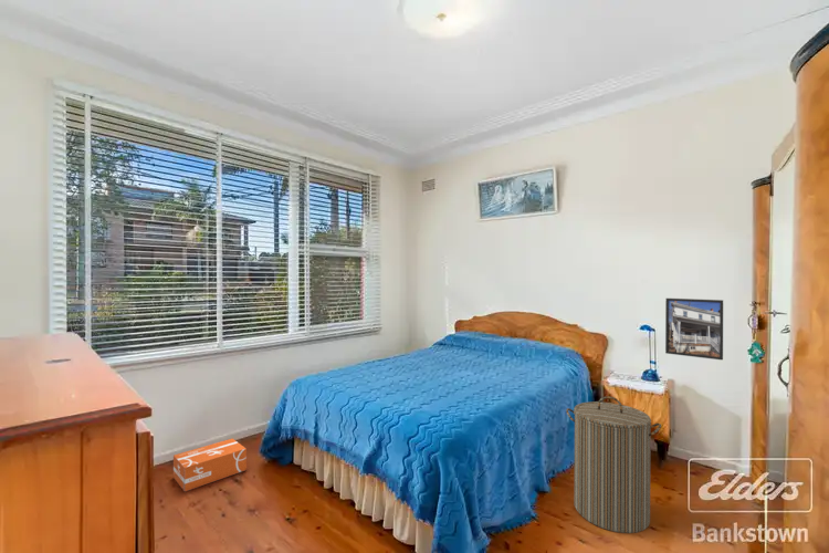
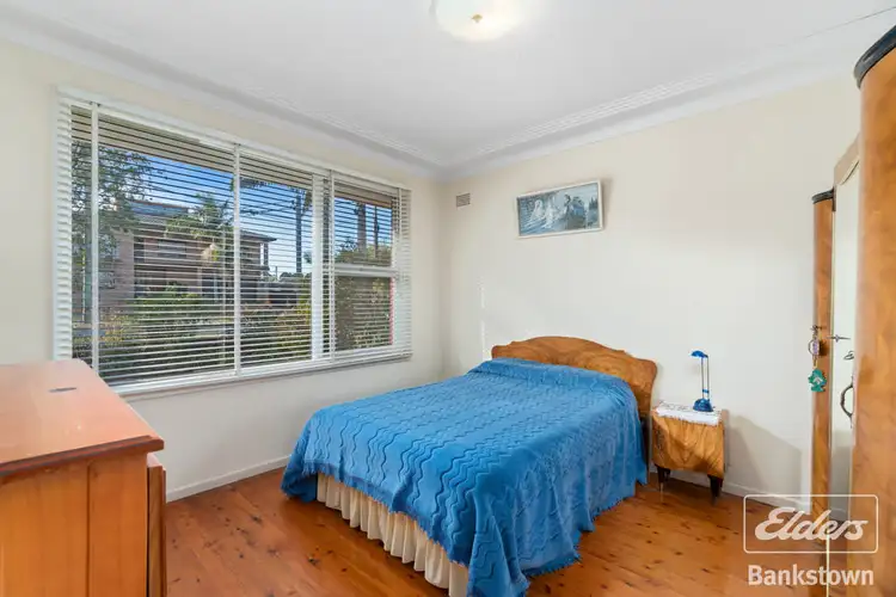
- laundry hamper [565,395,662,534]
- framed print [664,298,724,361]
- cardboard box [172,437,248,492]
